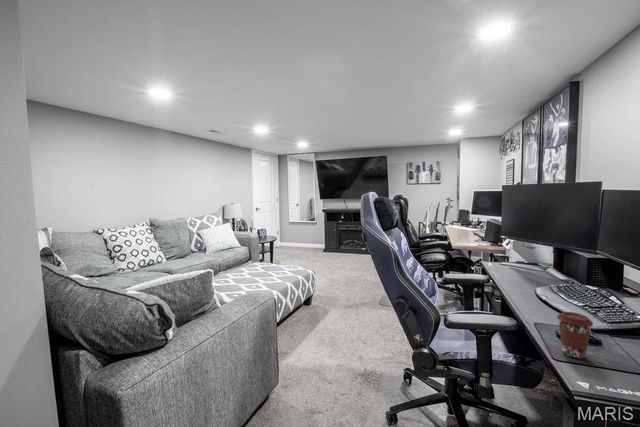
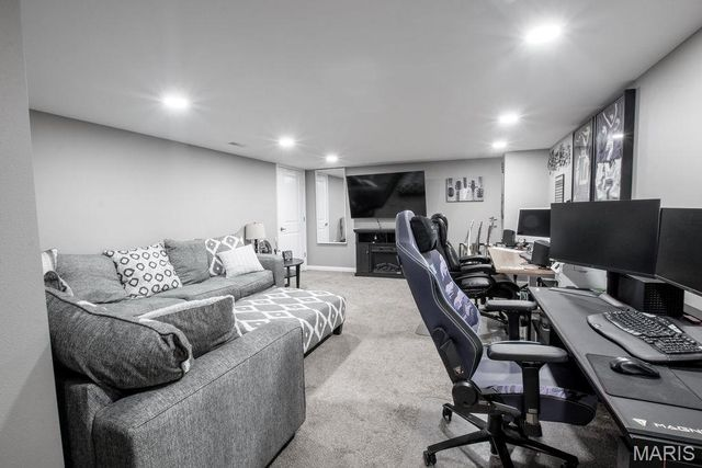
- coffee cup [556,311,594,360]
